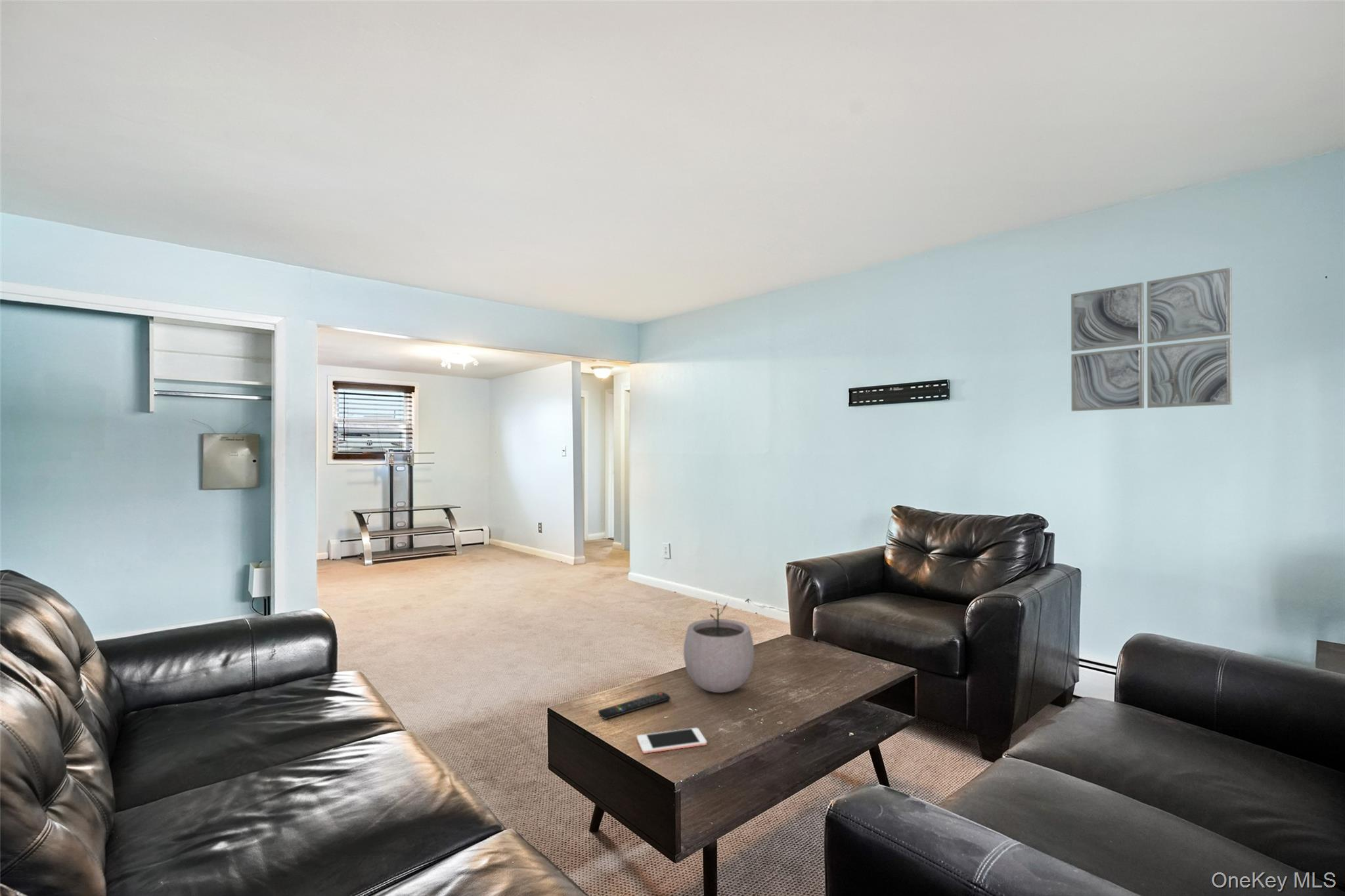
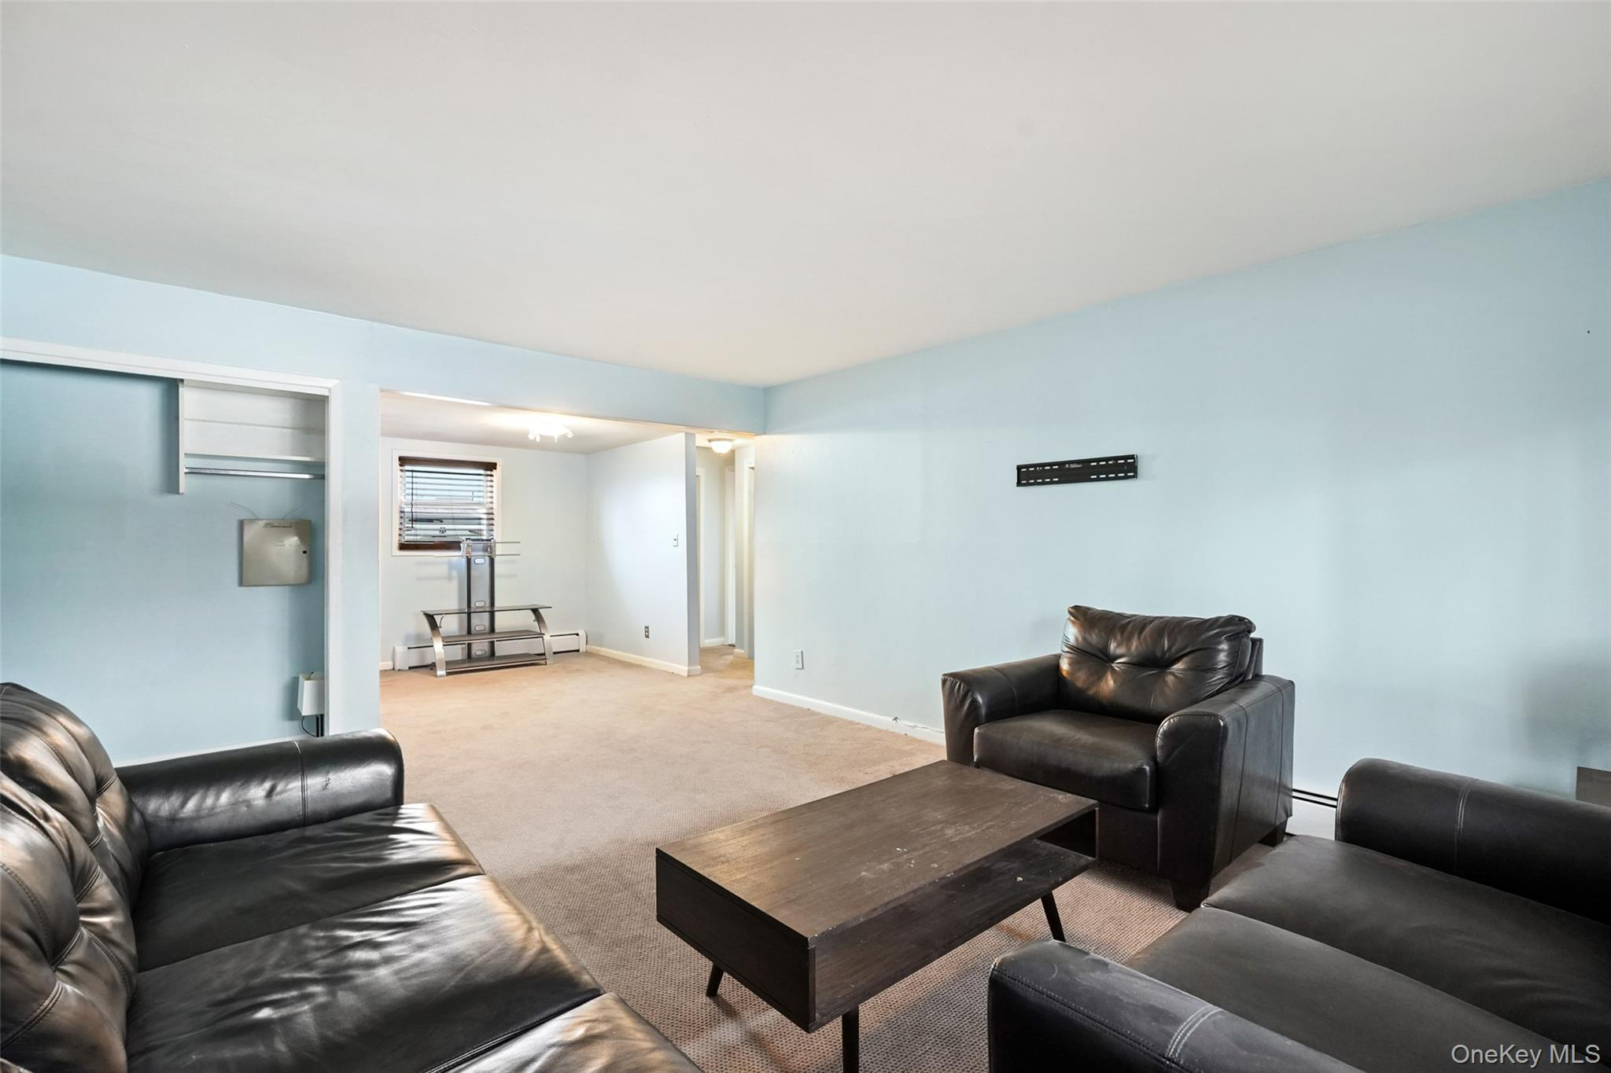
- wall art [1070,267,1233,412]
- remote control [598,691,671,720]
- cell phone [636,727,707,754]
- plant pot [683,599,755,693]
